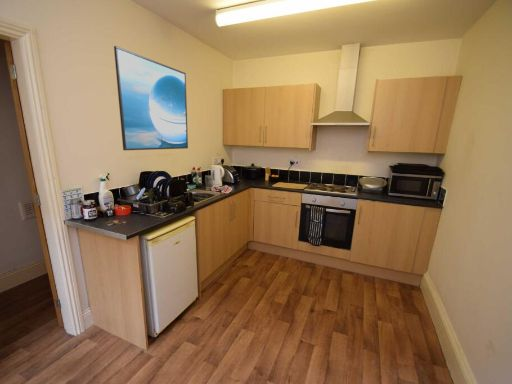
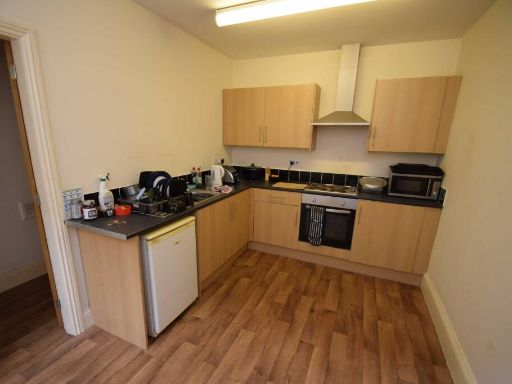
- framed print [113,45,189,151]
